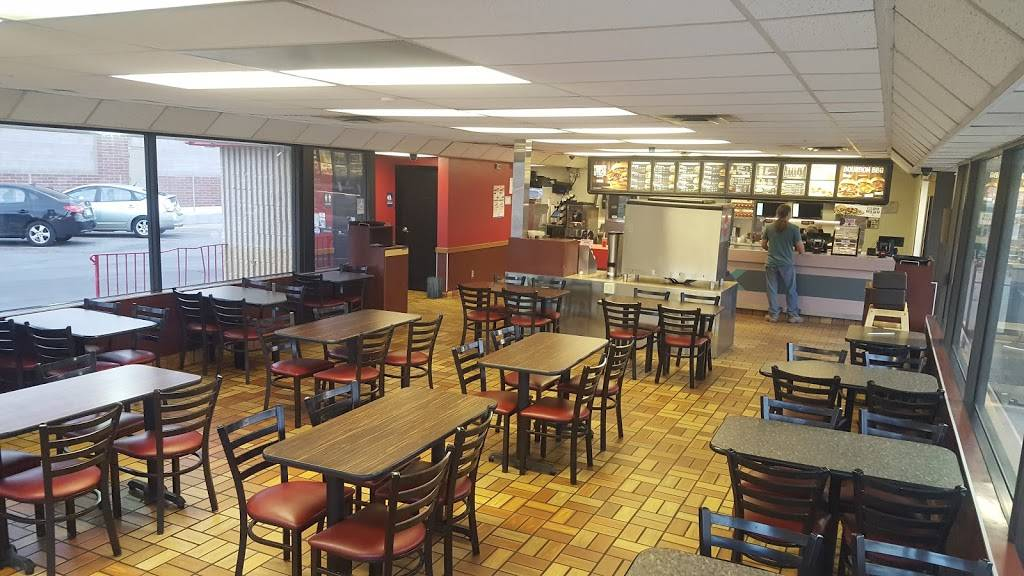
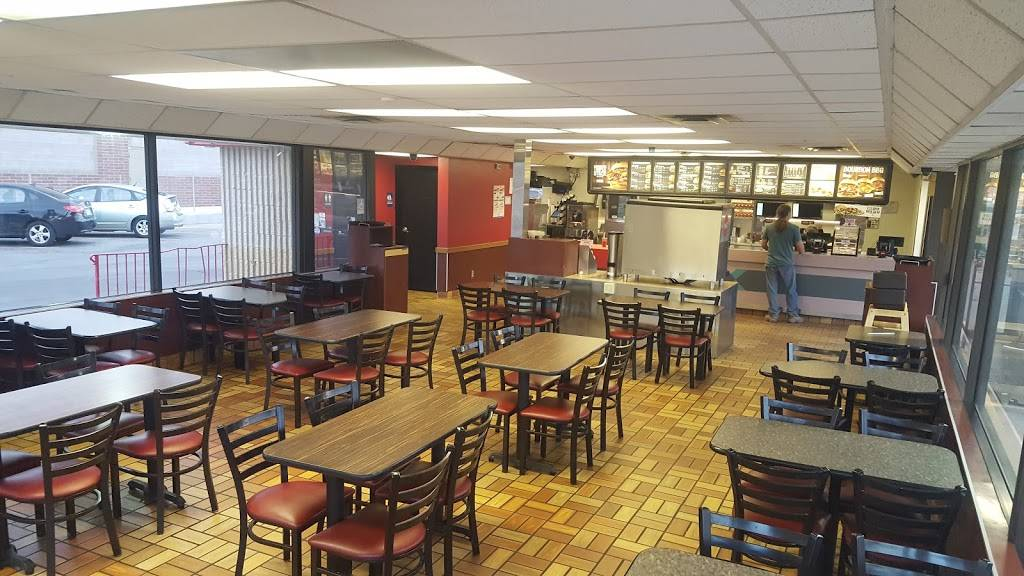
- trash can [426,276,444,299]
